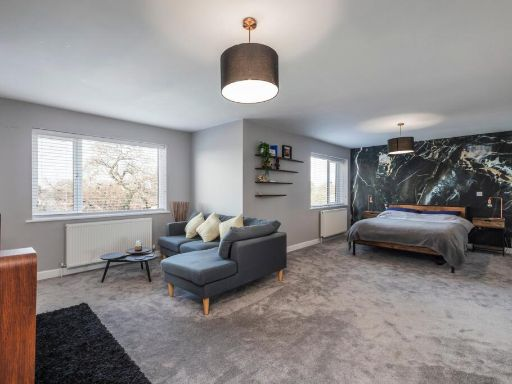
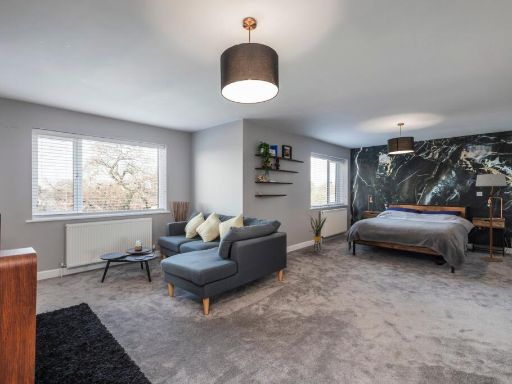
+ floor lamp [475,169,508,263]
+ house plant [306,214,328,252]
